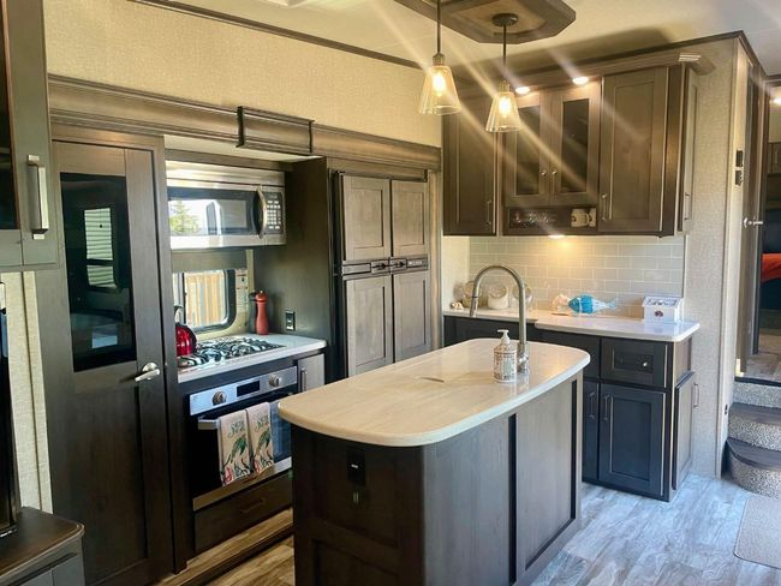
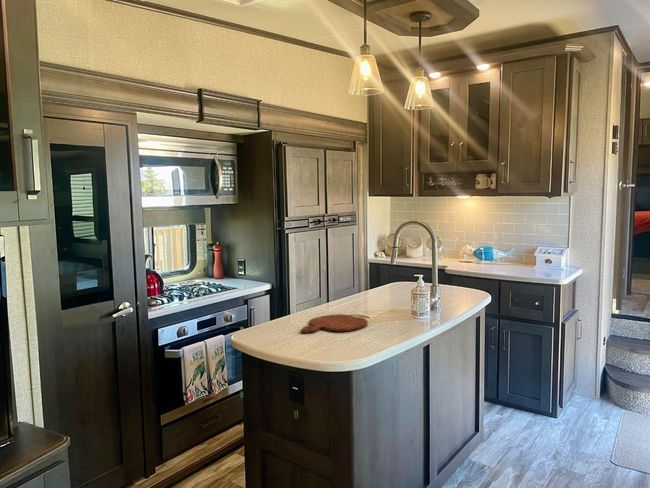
+ cutting board [300,313,369,334]
